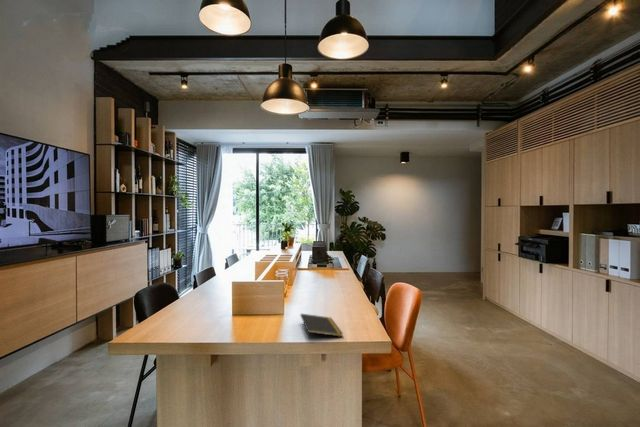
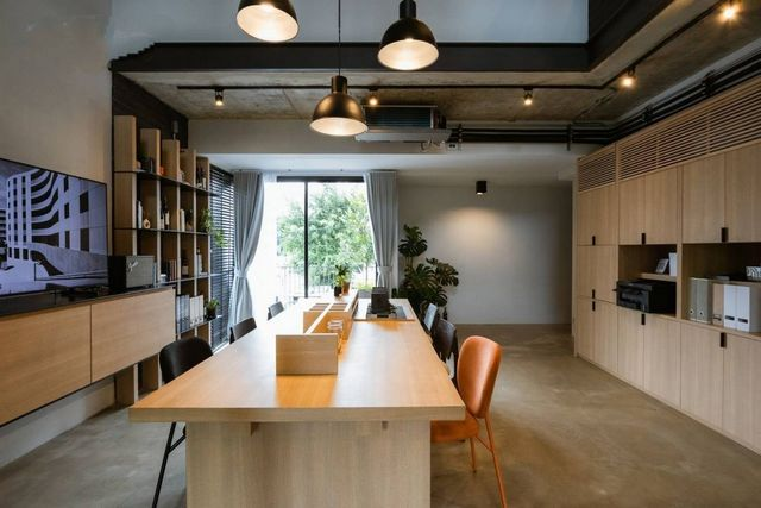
- notepad [299,313,344,341]
